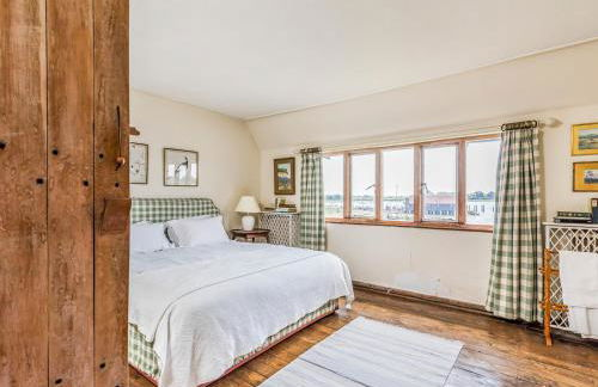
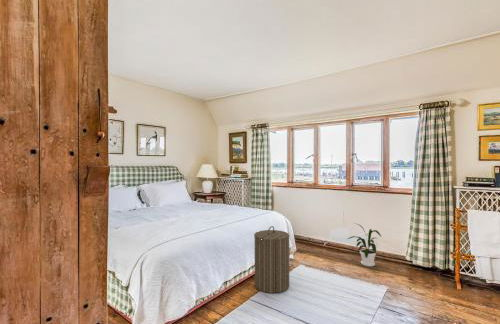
+ house plant [347,222,382,268]
+ laundry hamper [253,225,290,294]
